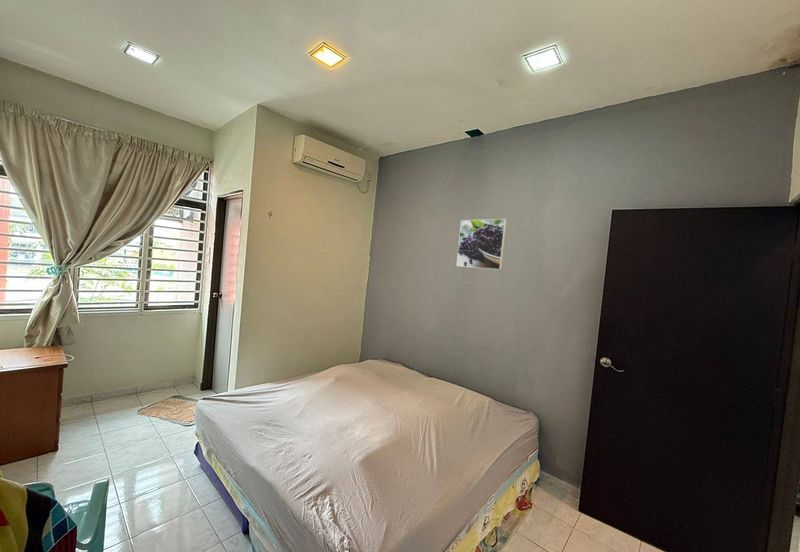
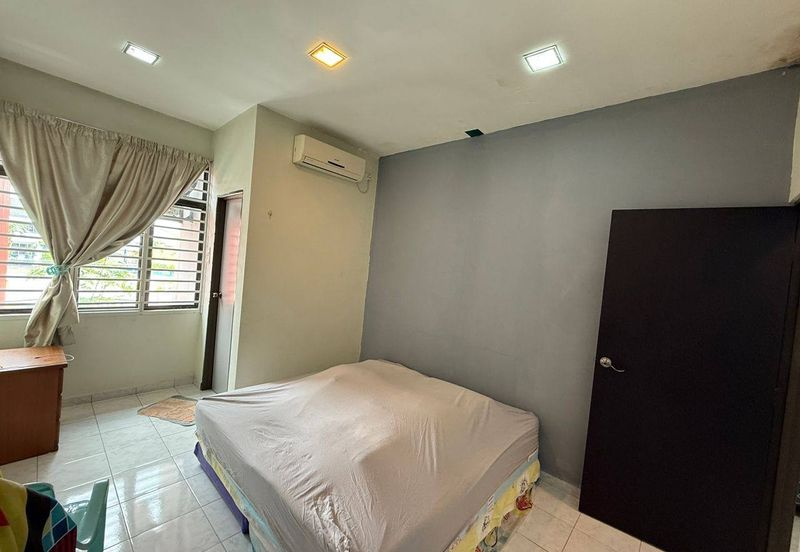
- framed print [455,218,508,271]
